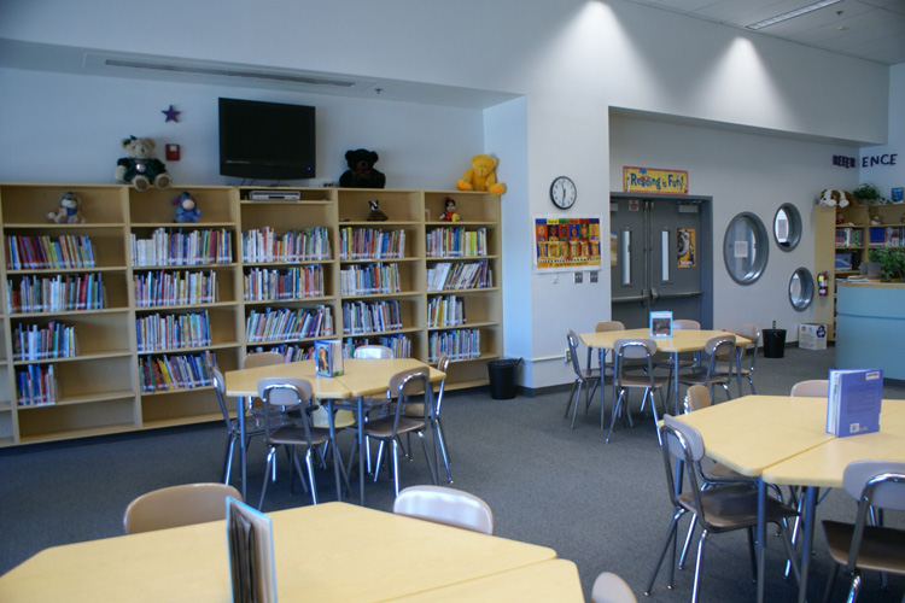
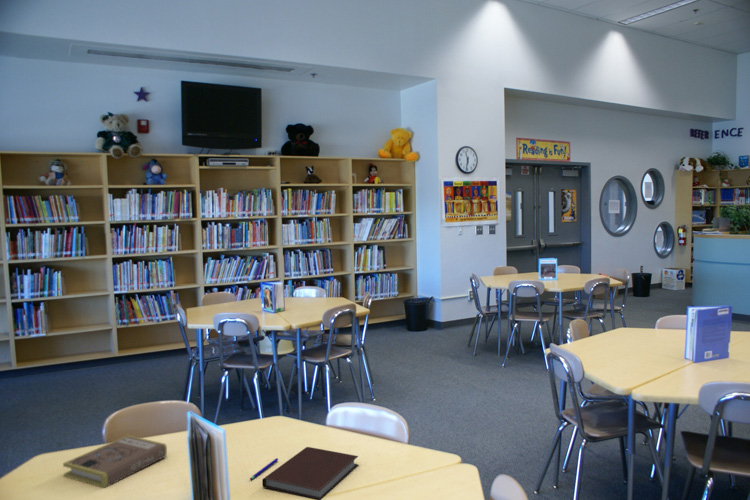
+ notebook [261,446,359,500]
+ pen [249,457,279,481]
+ book [62,434,168,489]
